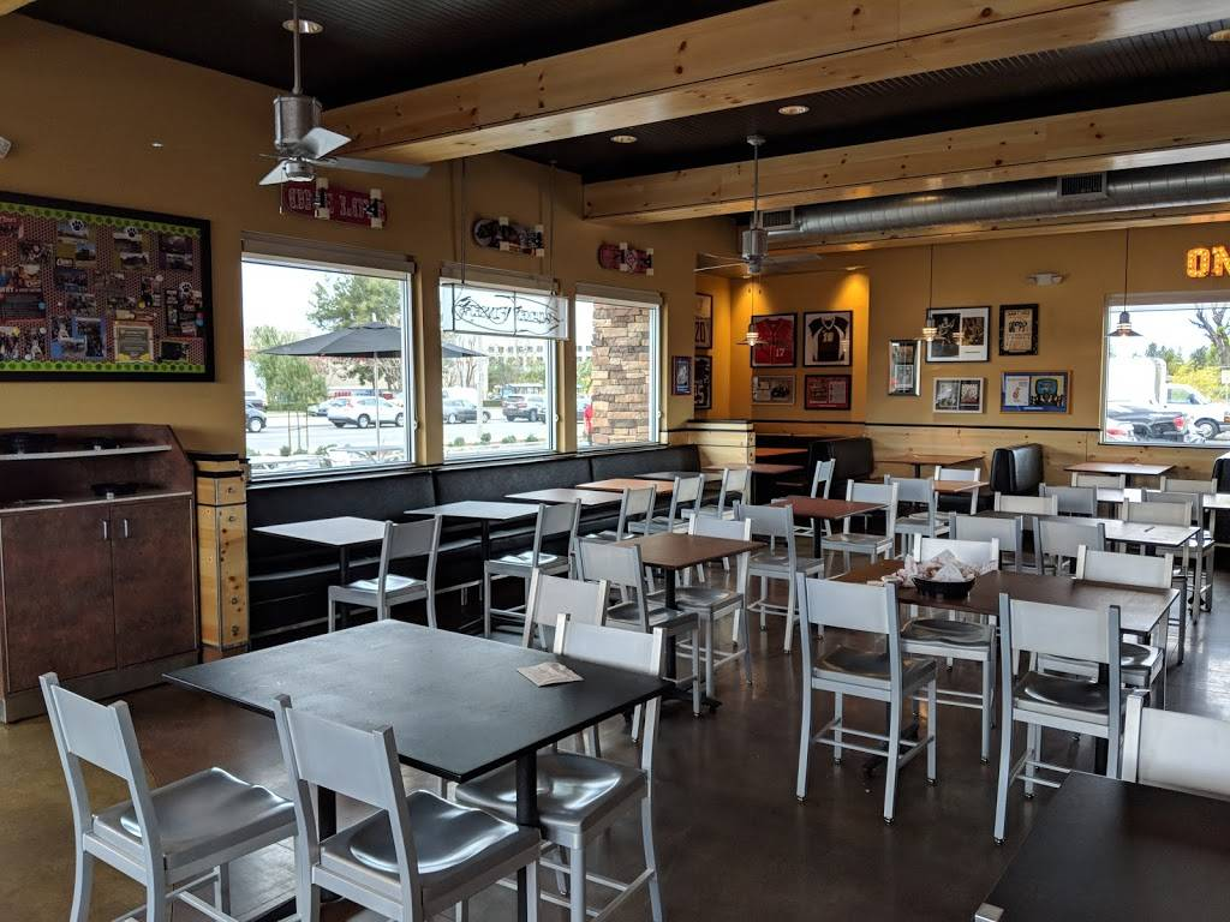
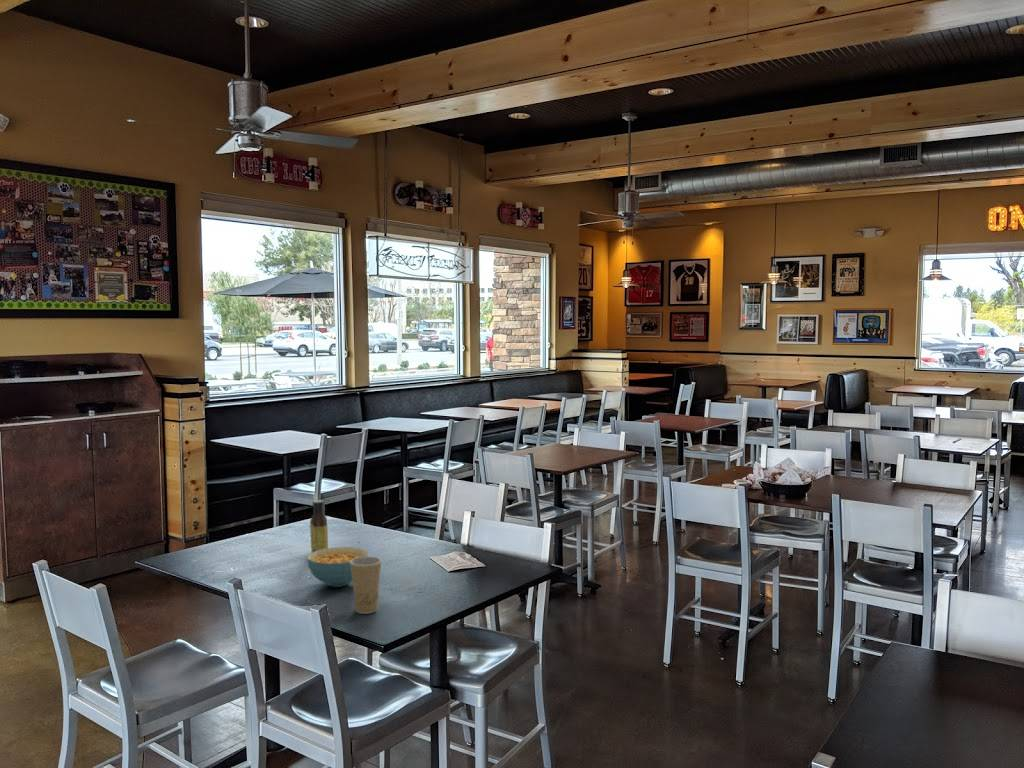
+ cereal bowl [306,546,369,588]
+ paper cup [350,556,383,615]
+ sauce bottle [309,499,329,553]
